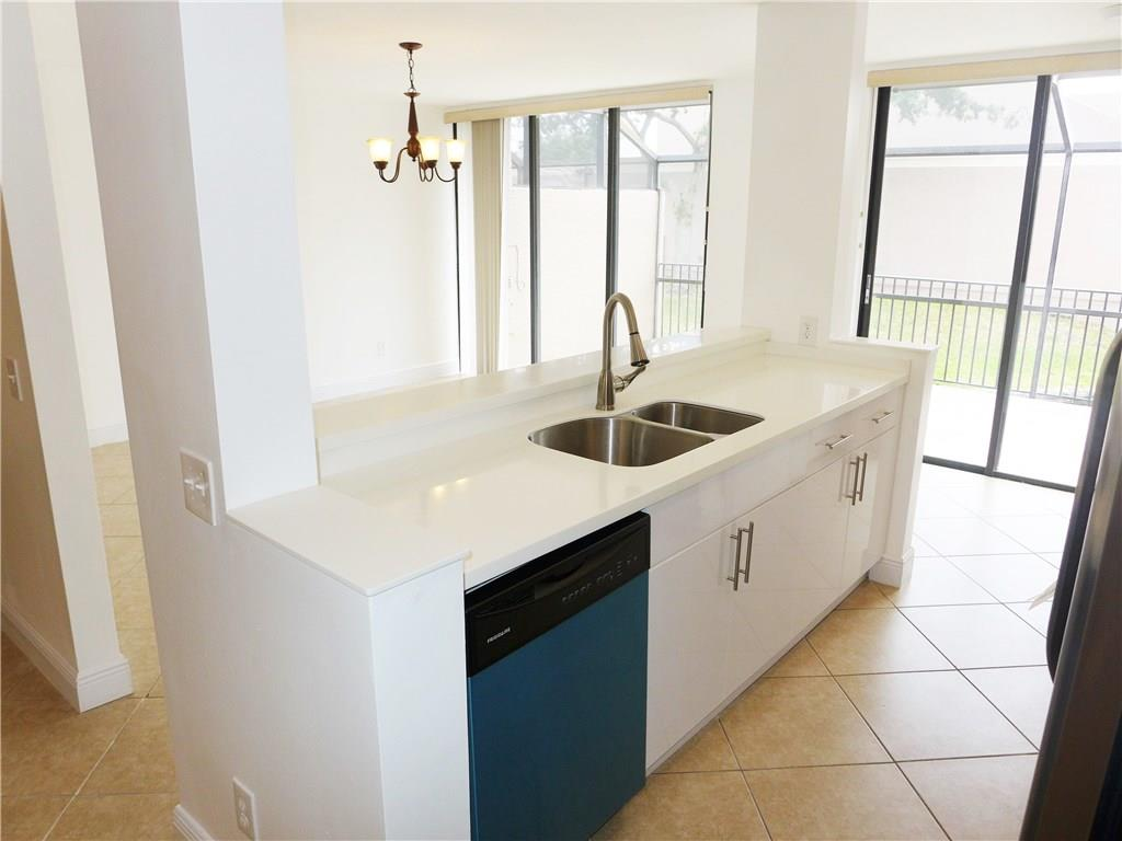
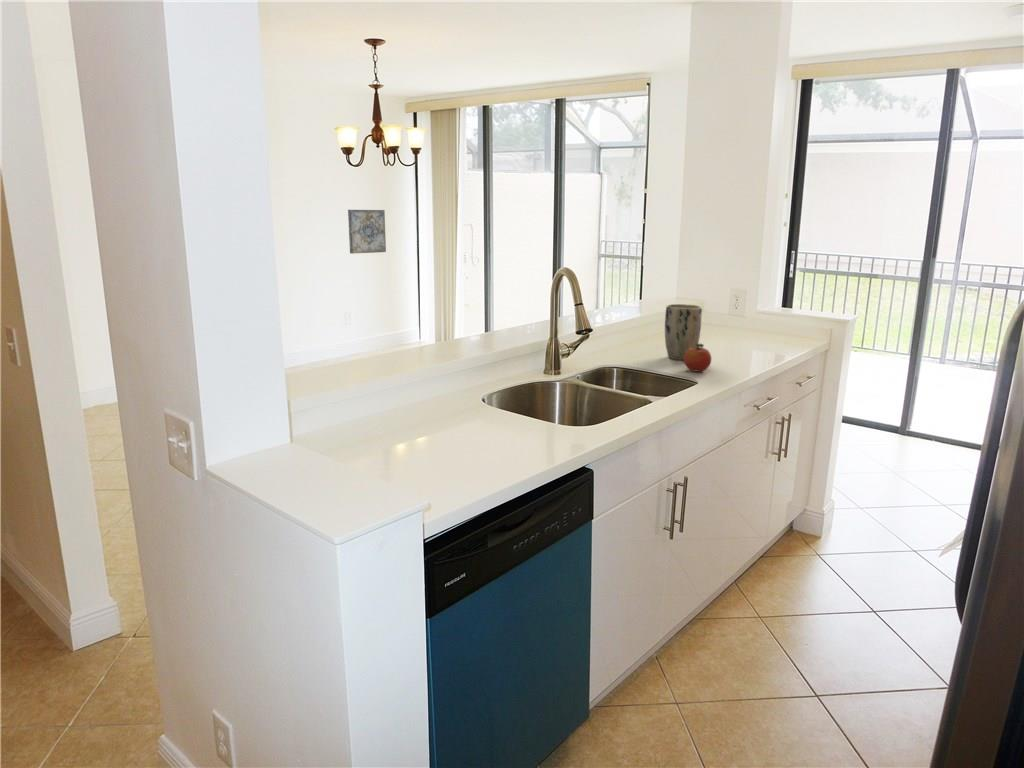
+ fruit [683,343,712,373]
+ plant pot [664,303,703,361]
+ wall art [347,209,387,255]
